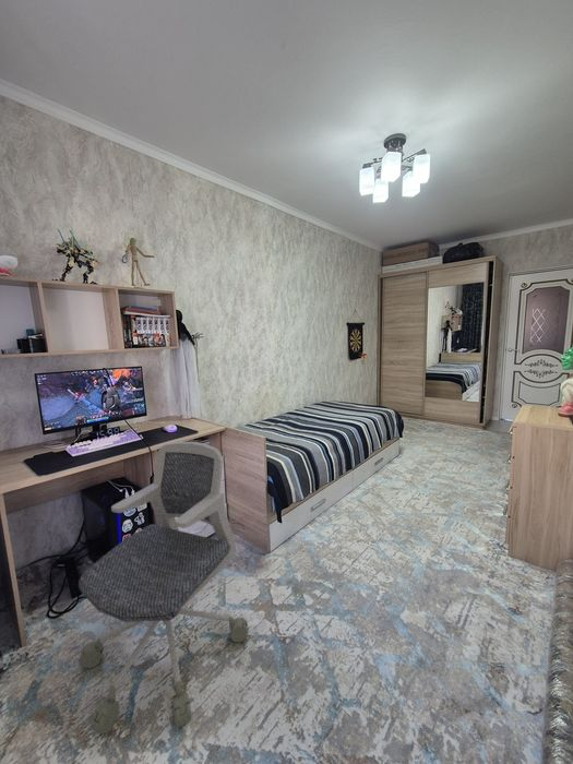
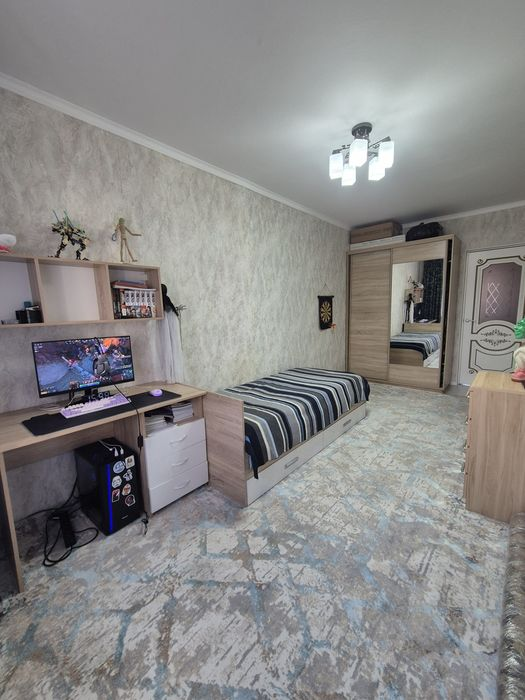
- office chair [77,441,250,736]
